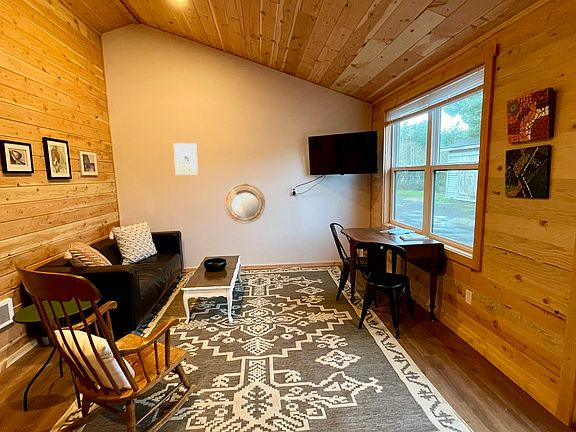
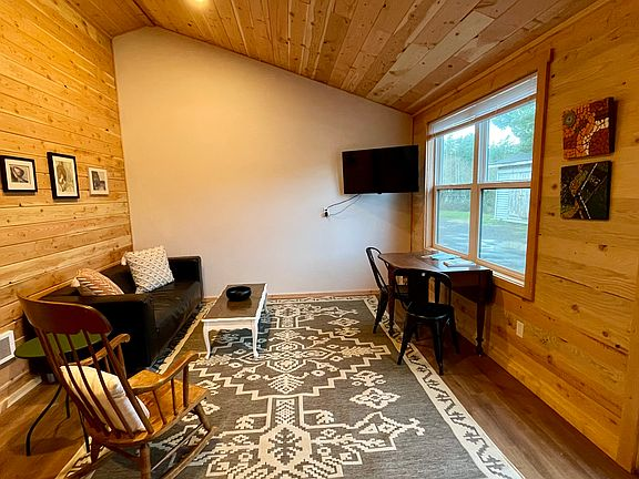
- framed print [173,142,199,176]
- home mirror [224,182,266,224]
